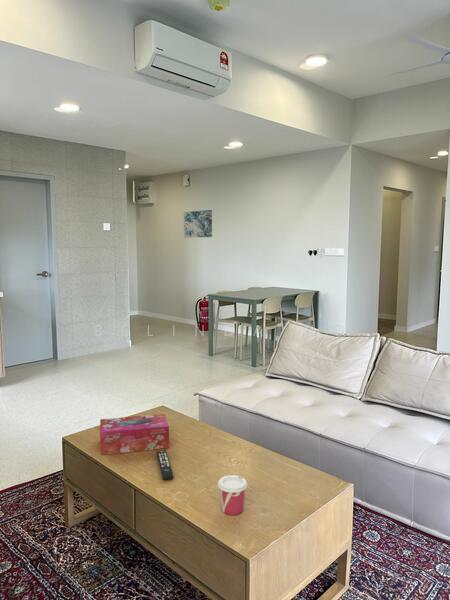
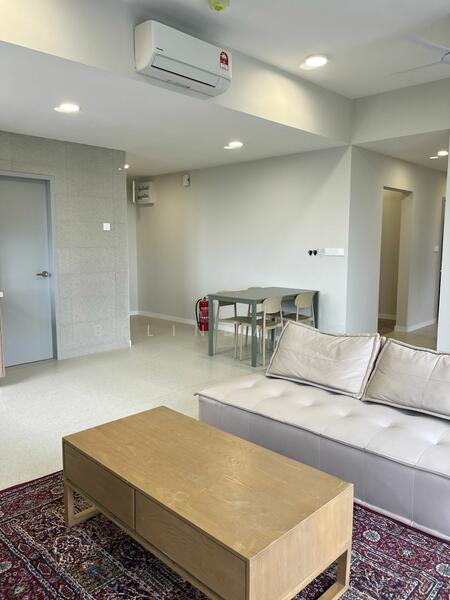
- tissue box [99,413,170,456]
- cup [217,474,248,516]
- remote control [156,449,174,481]
- wall art [183,209,213,239]
